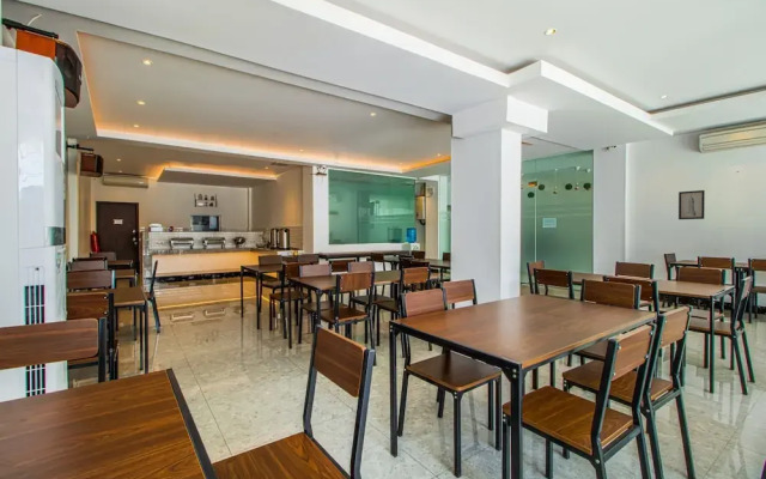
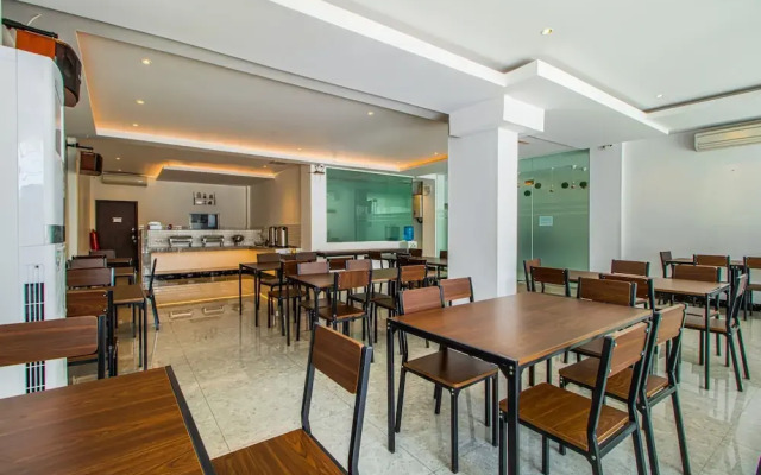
- wall art [677,189,706,220]
